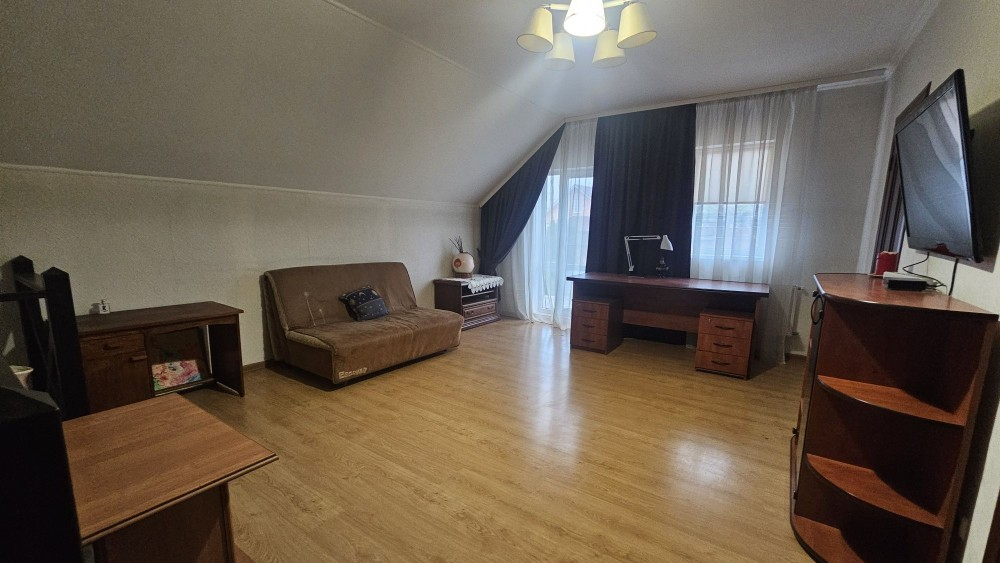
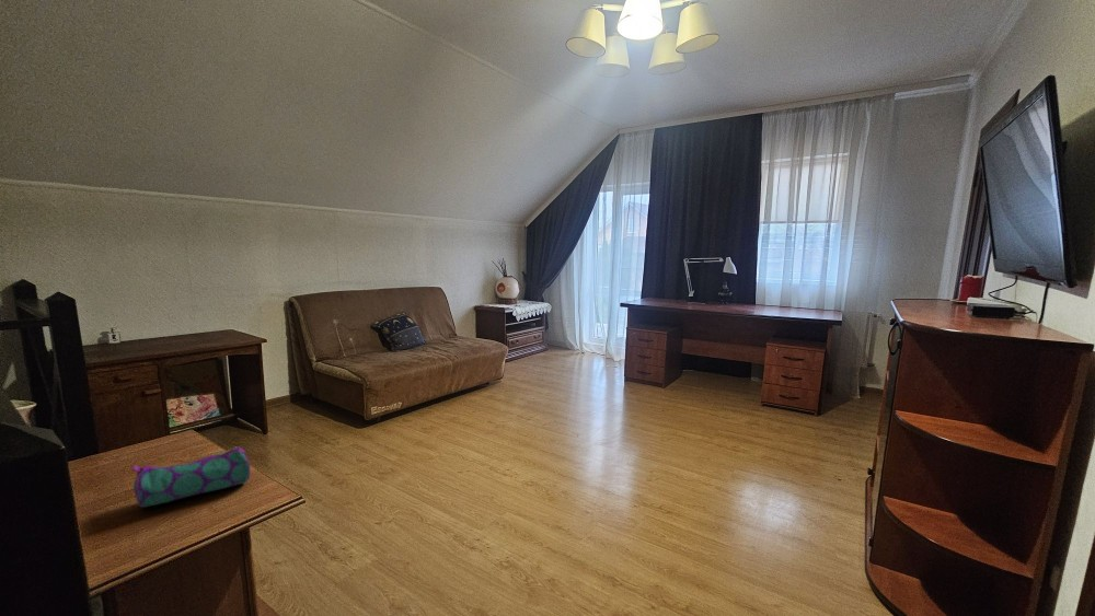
+ pencil case [131,445,251,509]
